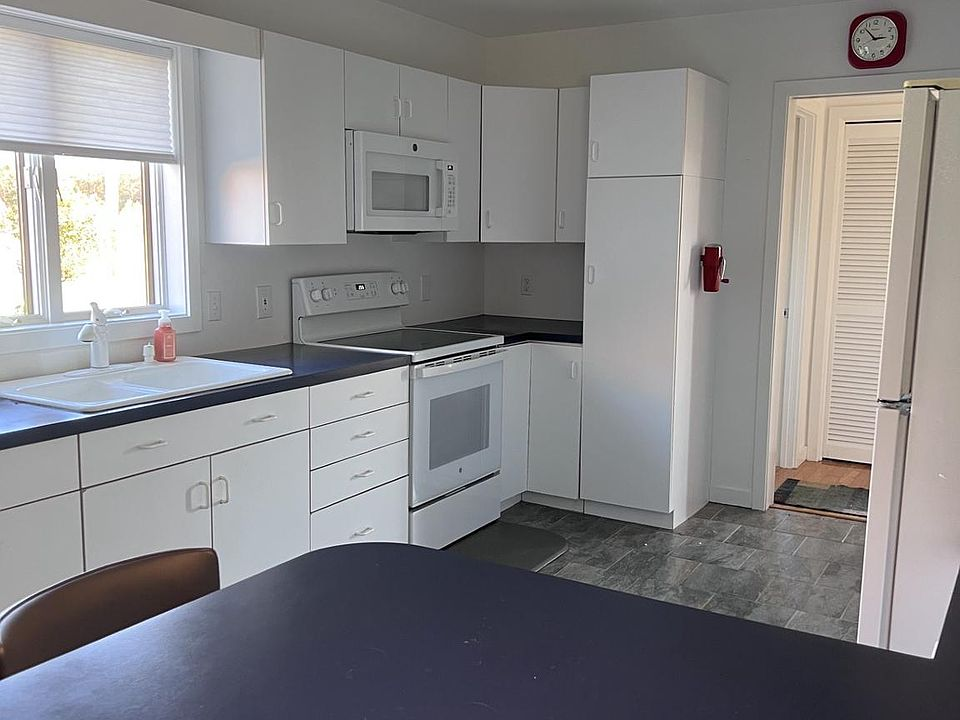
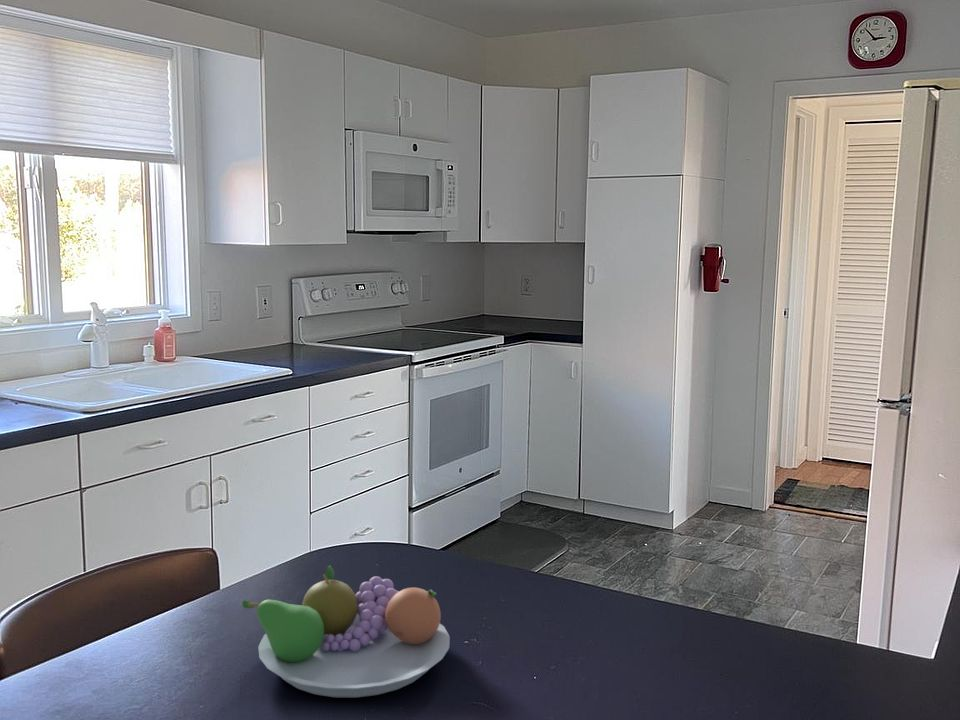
+ fruit bowl [241,564,451,698]
